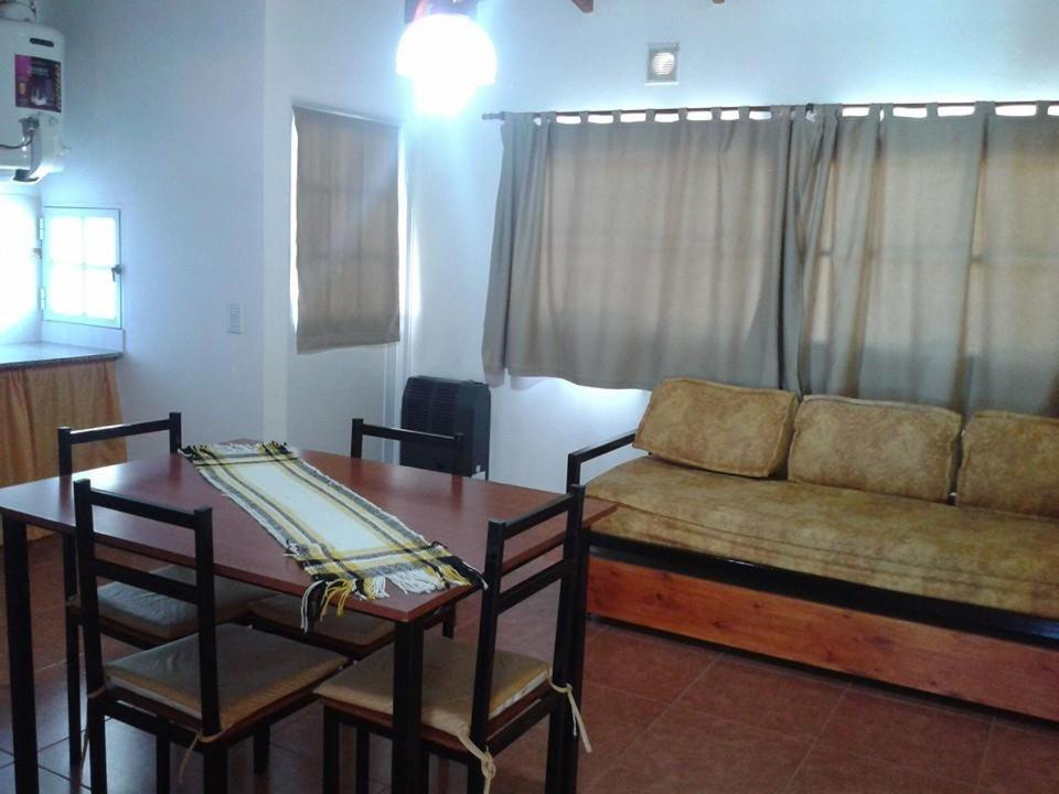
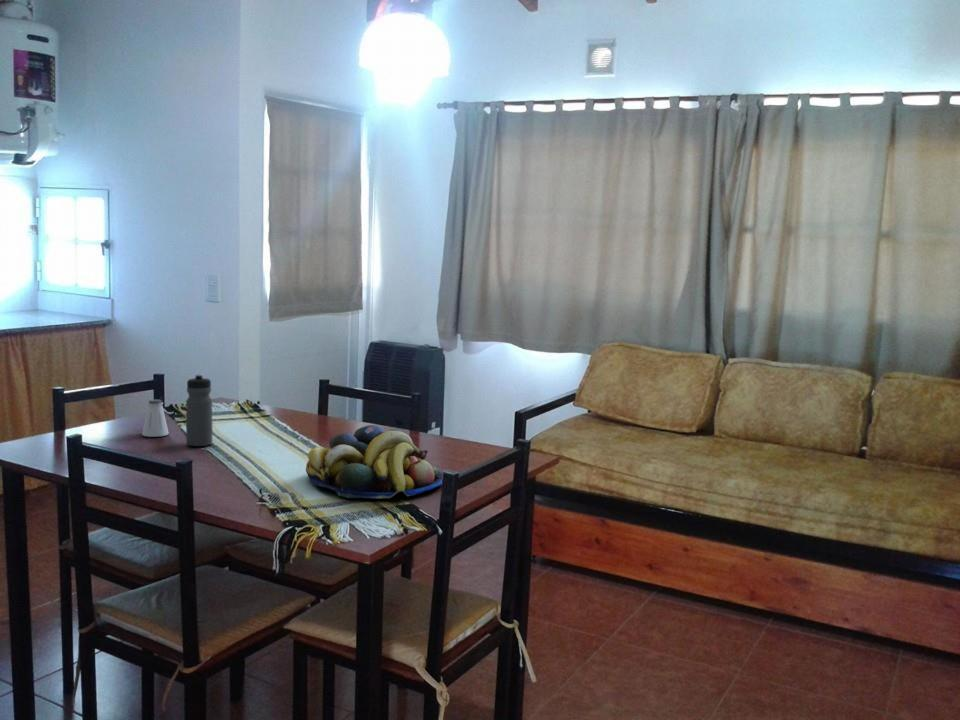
+ fruit bowl [305,424,443,499]
+ water bottle [185,373,213,447]
+ saltshaker [141,399,170,438]
